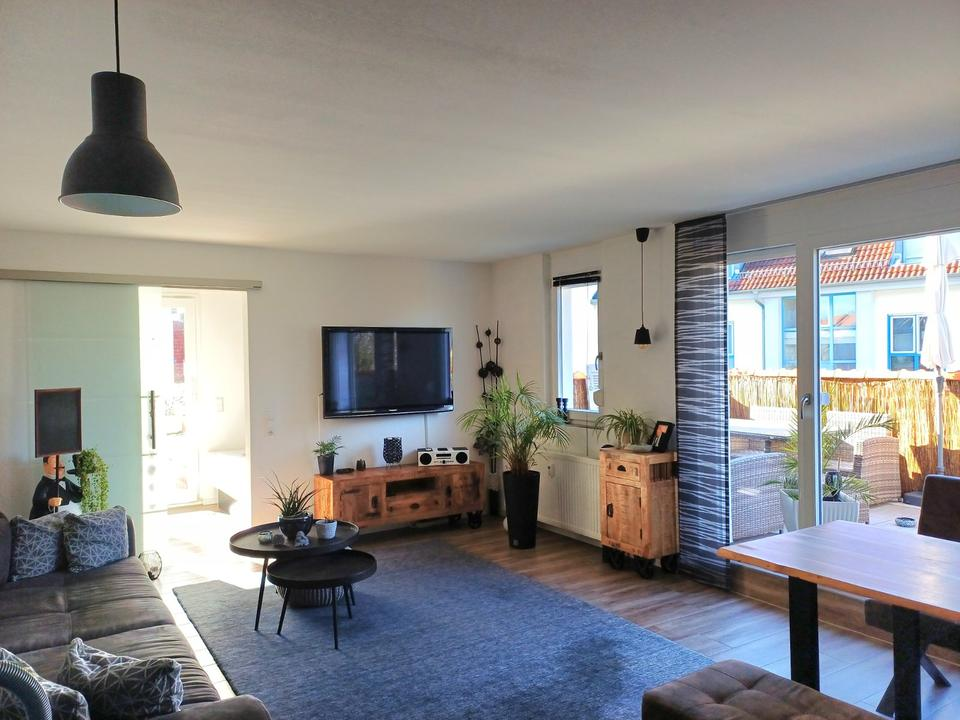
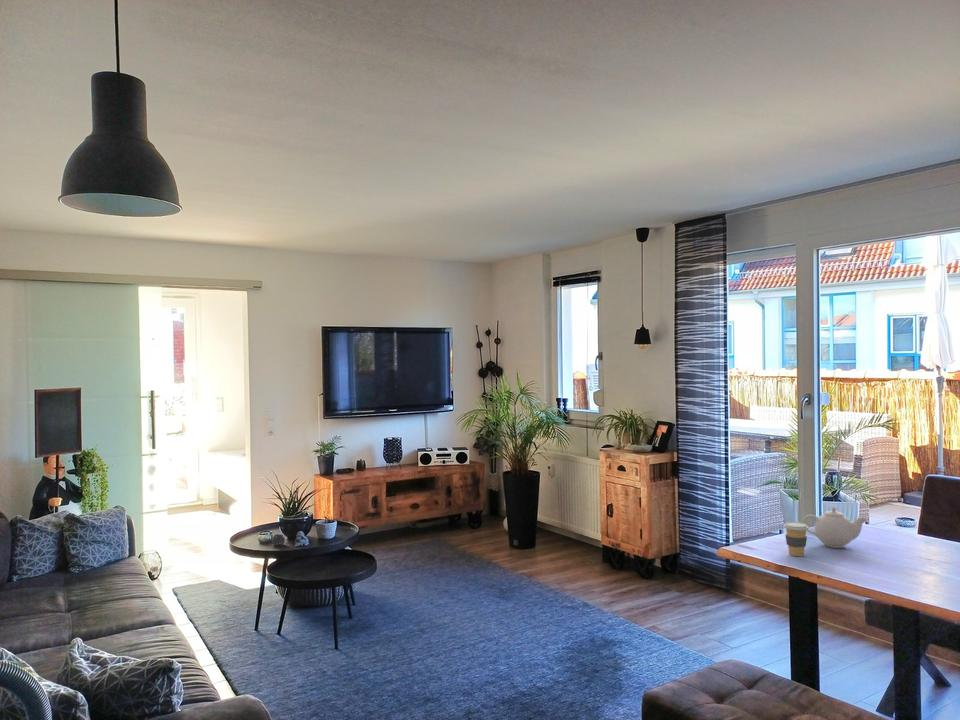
+ coffee cup [783,521,809,557]
+ teapot [801,506,868,549]
